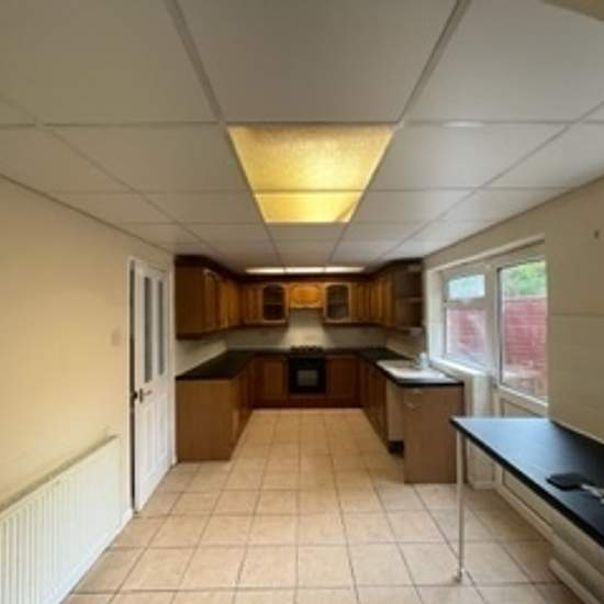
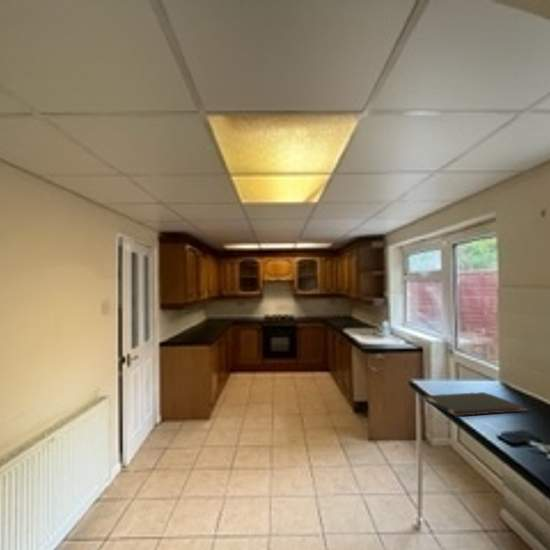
+ cutting board [420,391,529,417]
